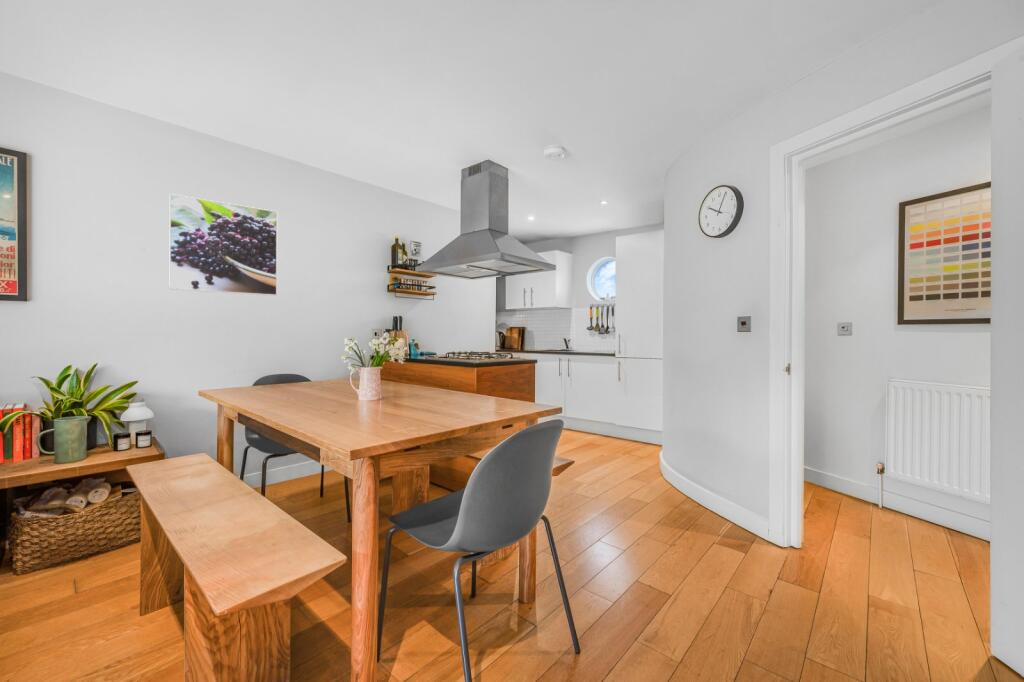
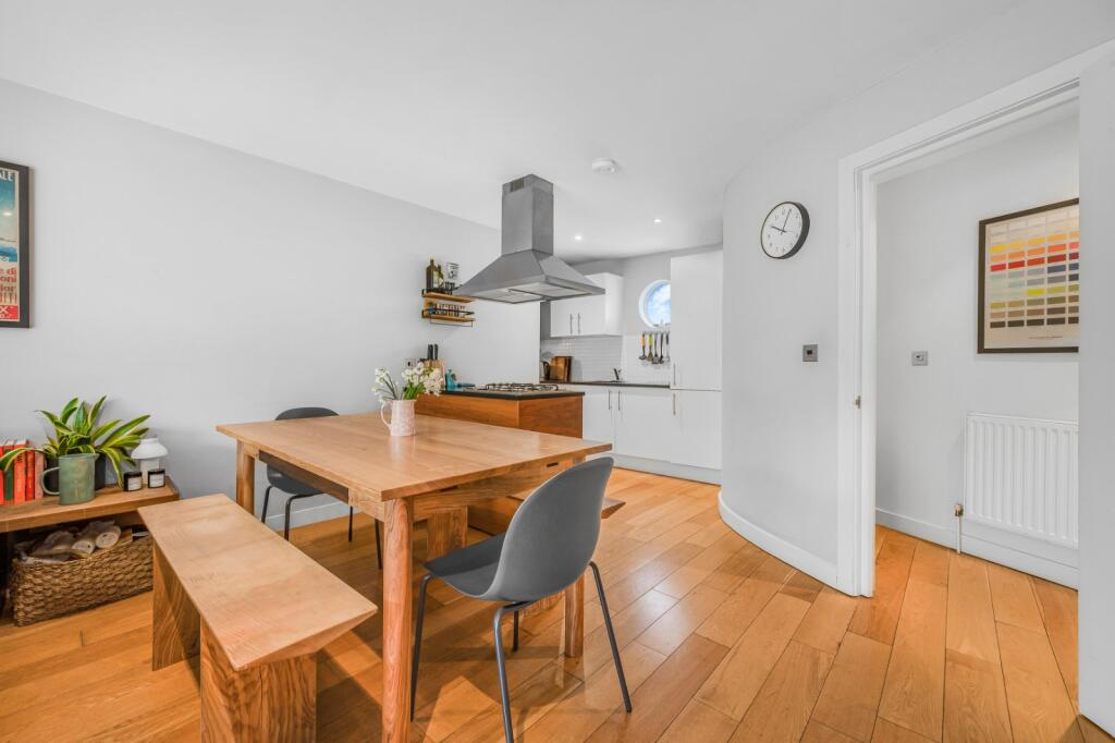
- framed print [168,193,278,297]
